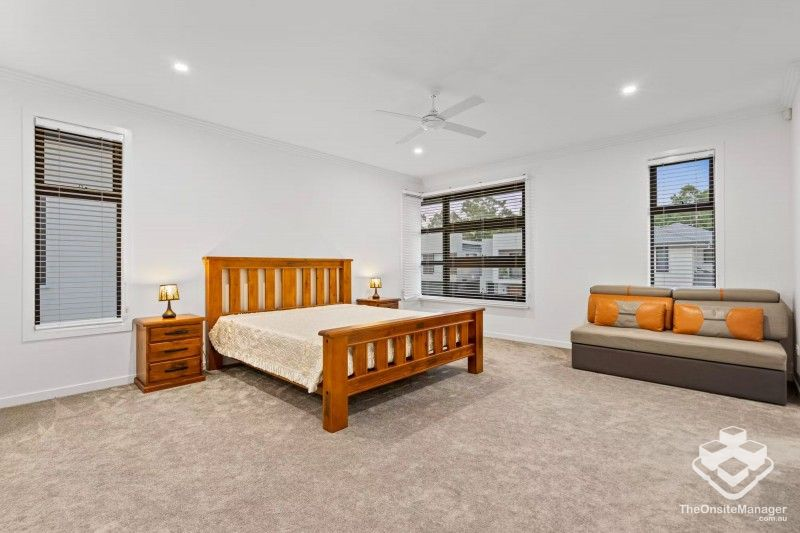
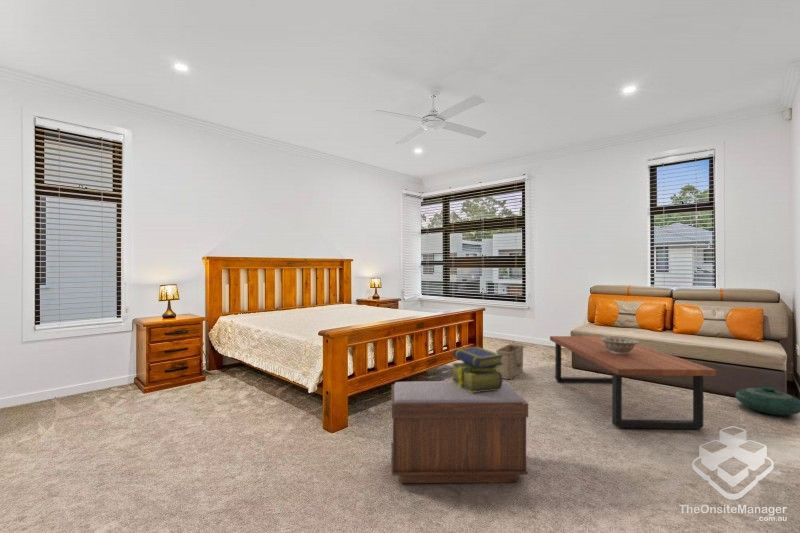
+ basket [495,343,525,380]
+ decorative bowl [600,336,640,354]
+ stack of books [450,346,504,393]
+ decorative bowl [734,386,800,417]
+ coffee table [549,335,717,430]
+ bench [390,380,529,484]
